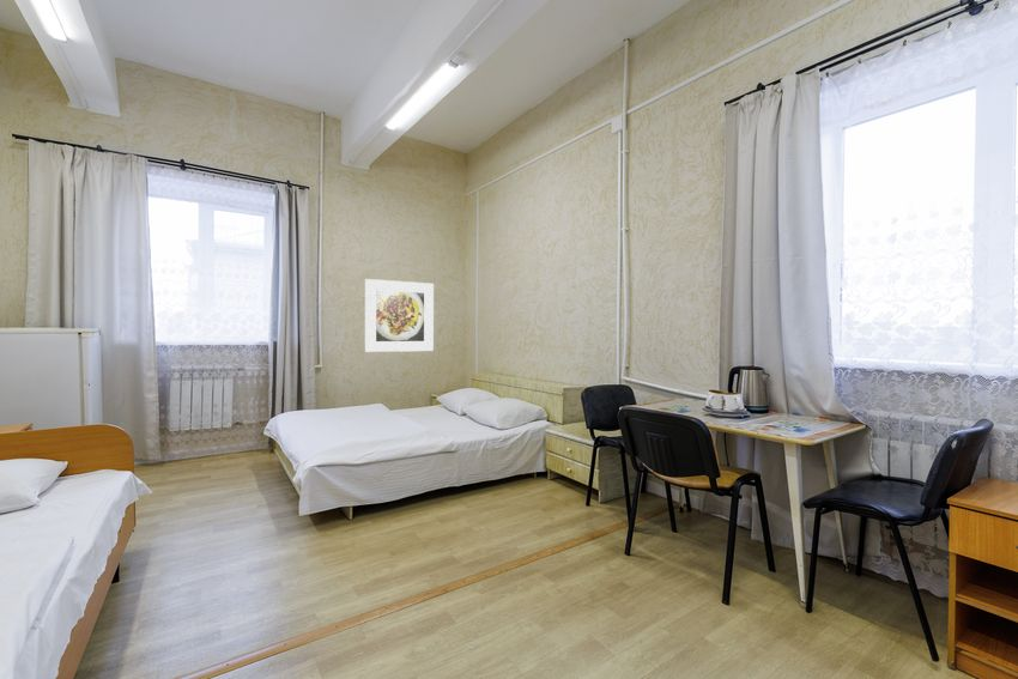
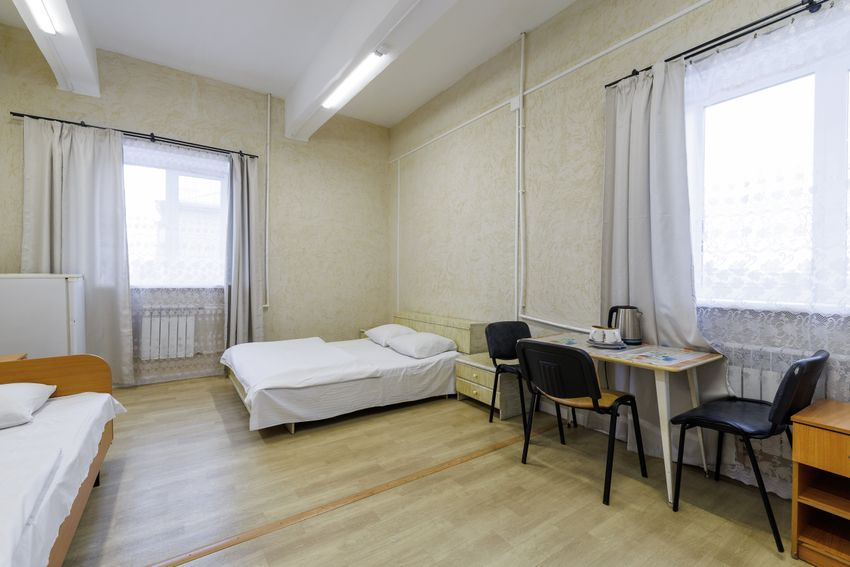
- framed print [364,278,435,353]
